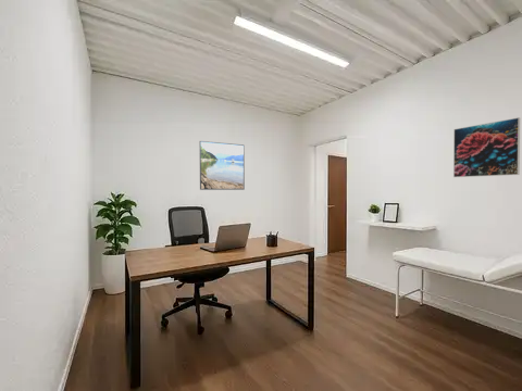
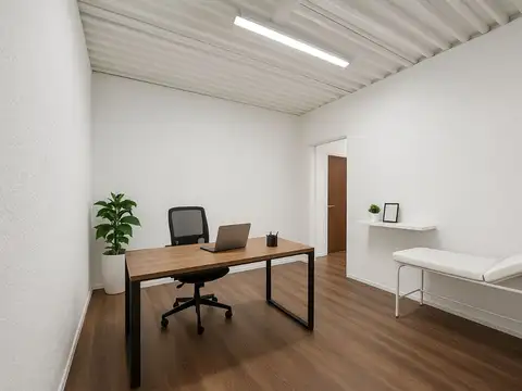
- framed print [452,116,521,178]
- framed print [199,140,246,191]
